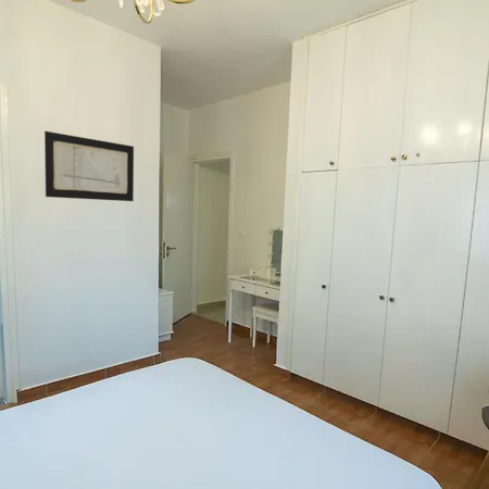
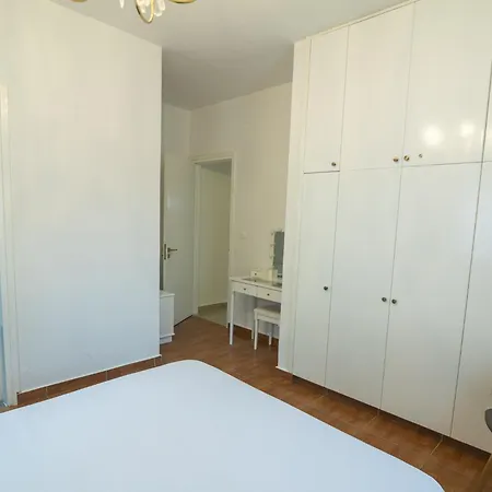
- wall art [43,130,135,202]
